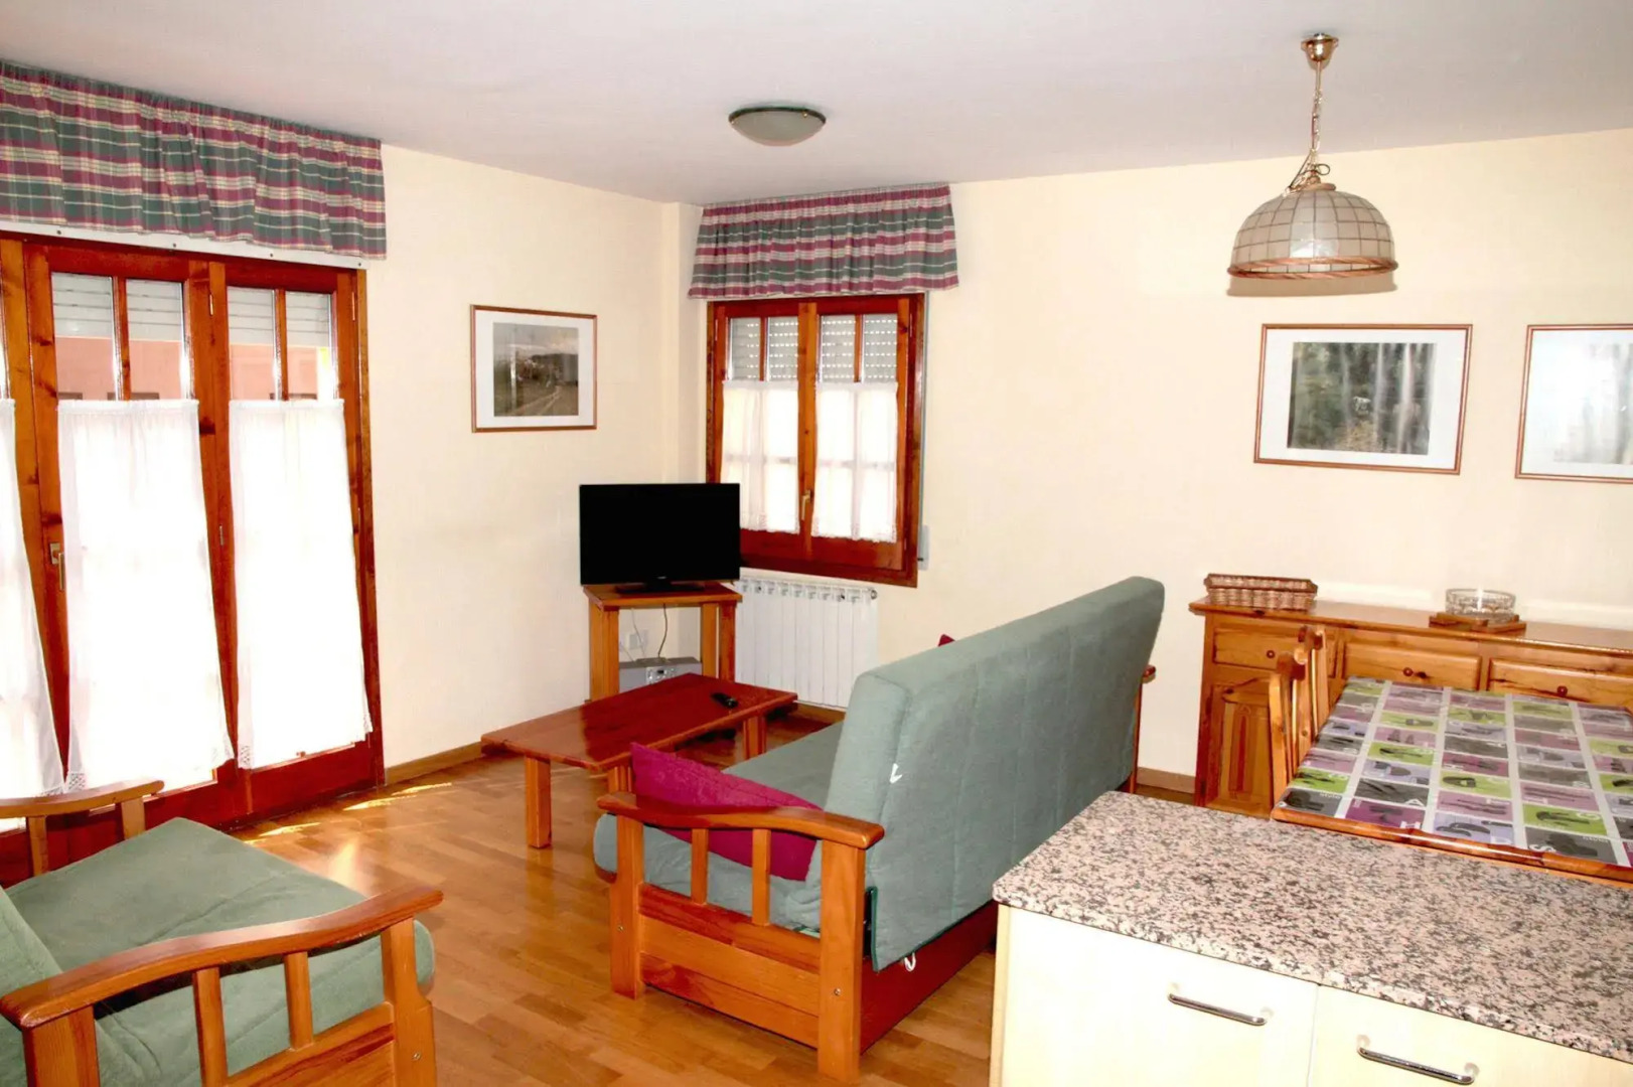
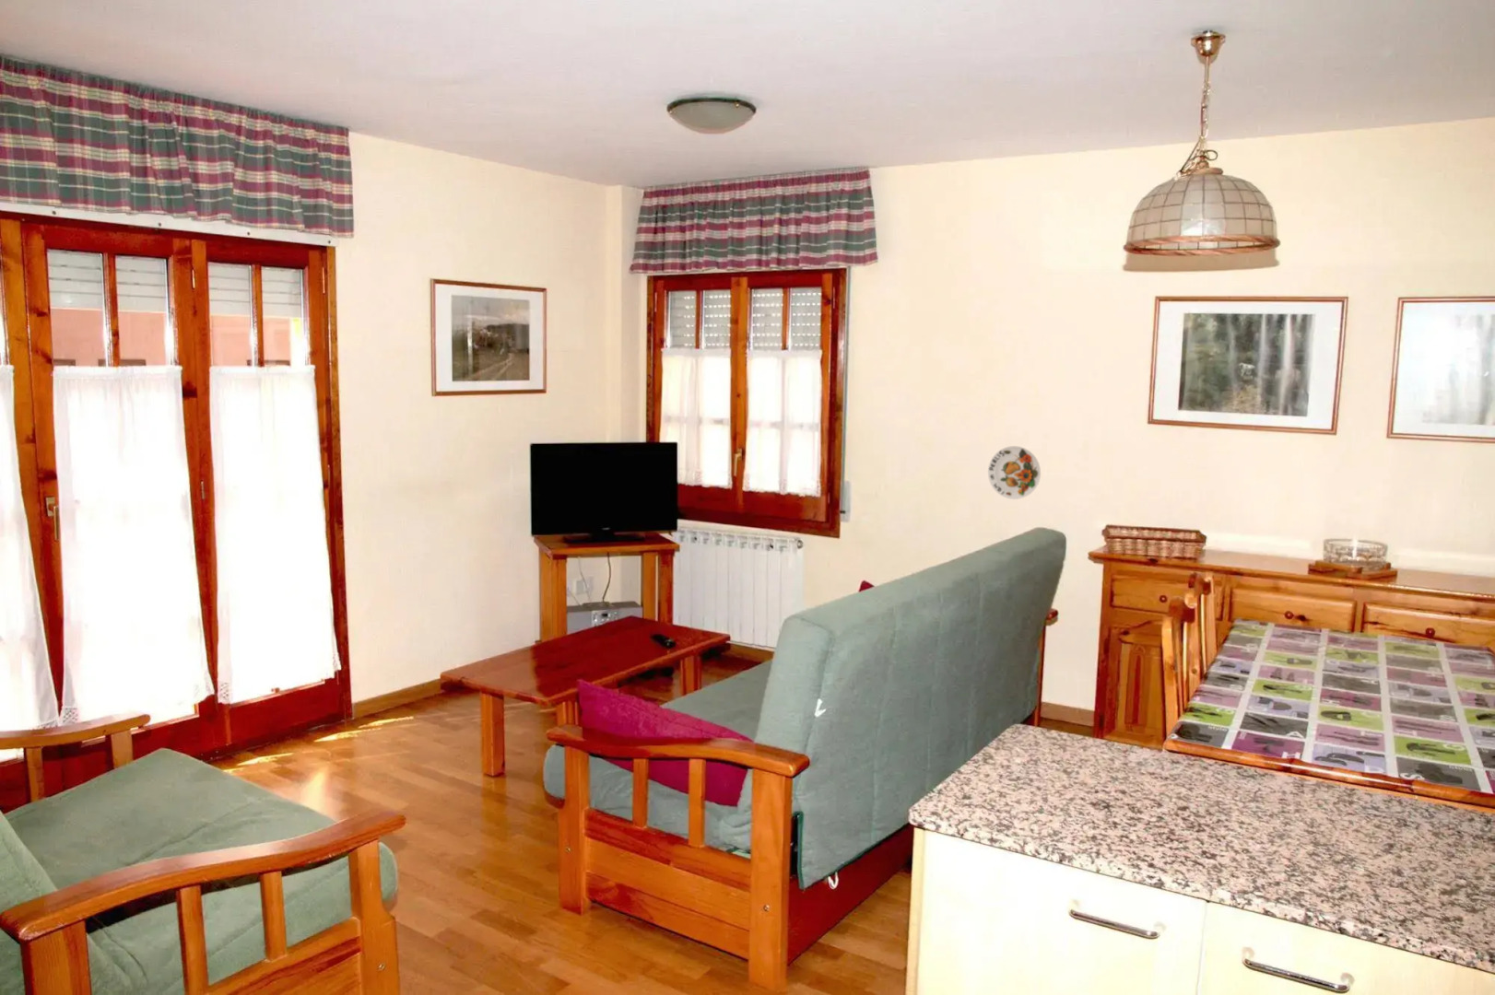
+ decorative plate [987,445,1042,500]
